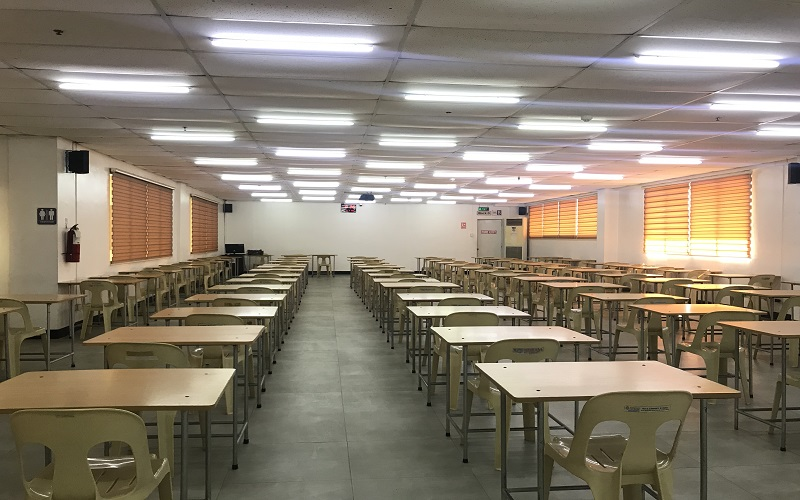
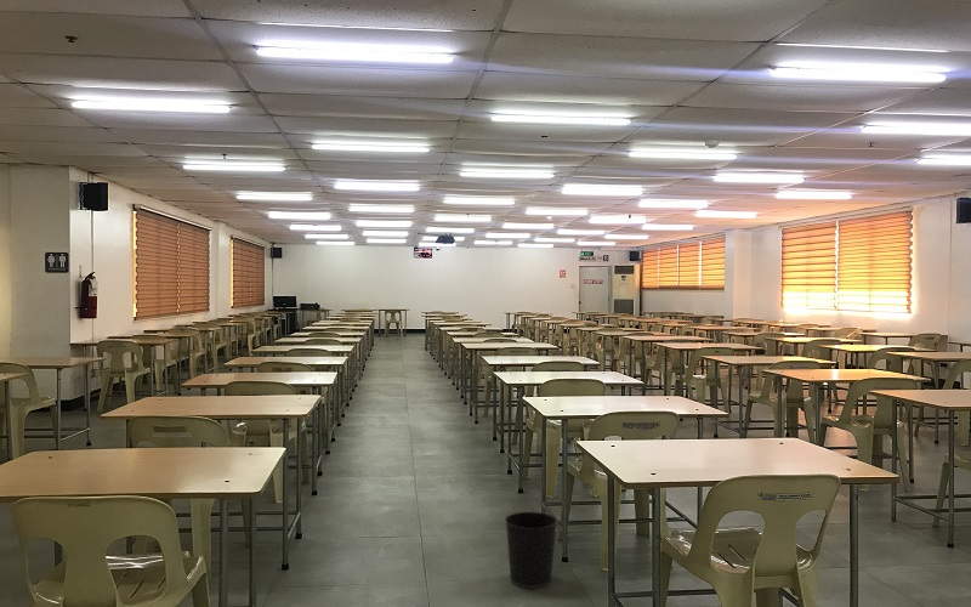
+ wastebasket [504,511,558,590]
